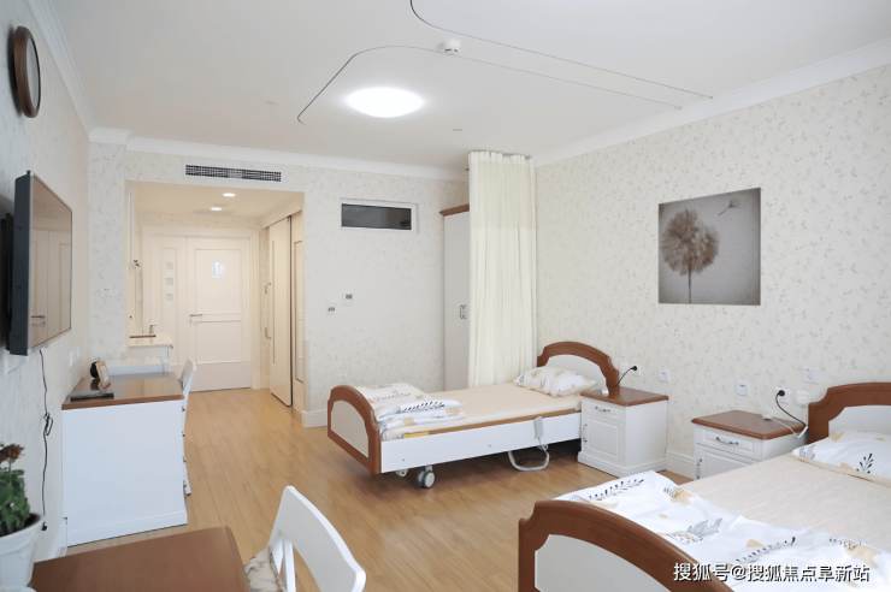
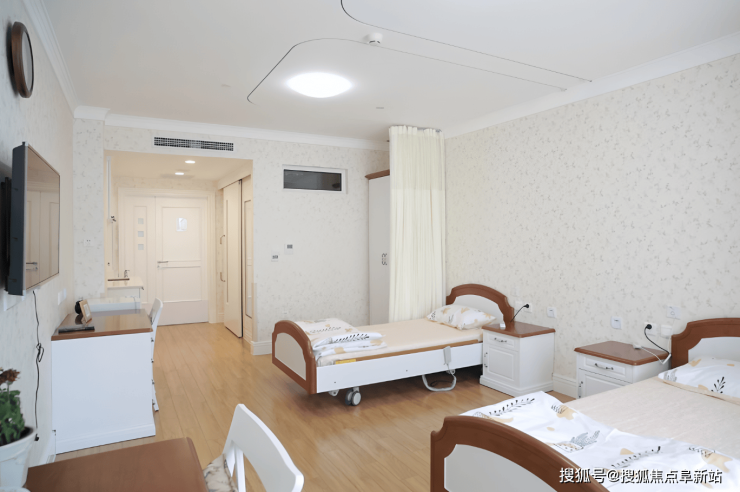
- wall art [657,187,762,307]
